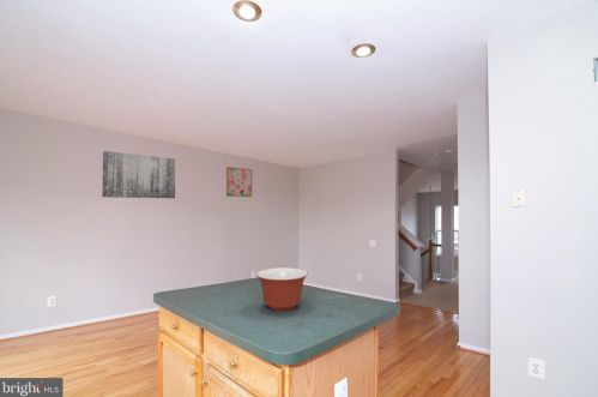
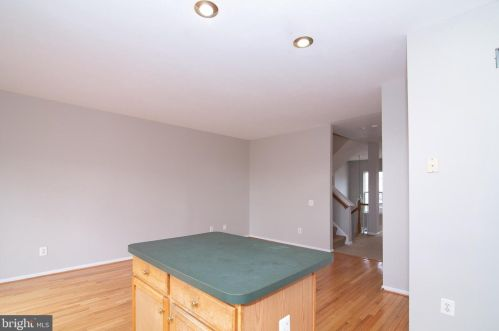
- mixing bowl [255,266,309,312]
- wall art [101,150,176,199]
- wall art [225,166,253,198]
